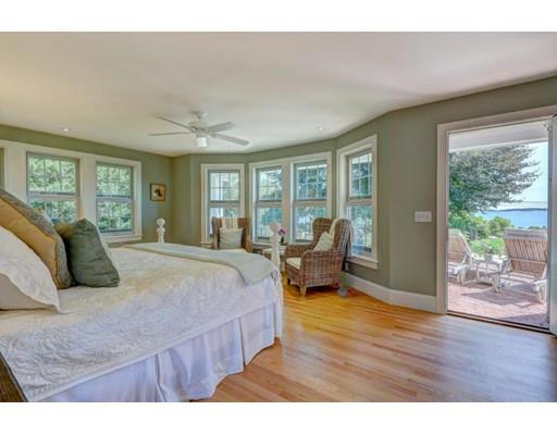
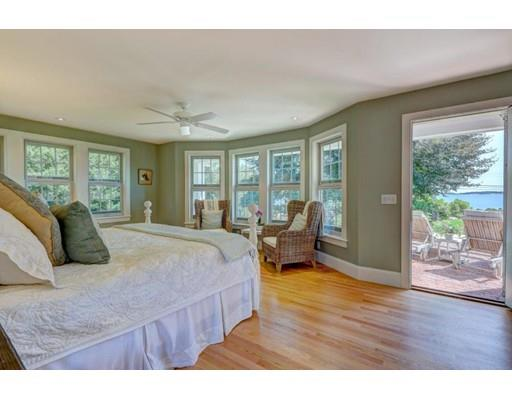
- potted plant [334,271,356,298]
